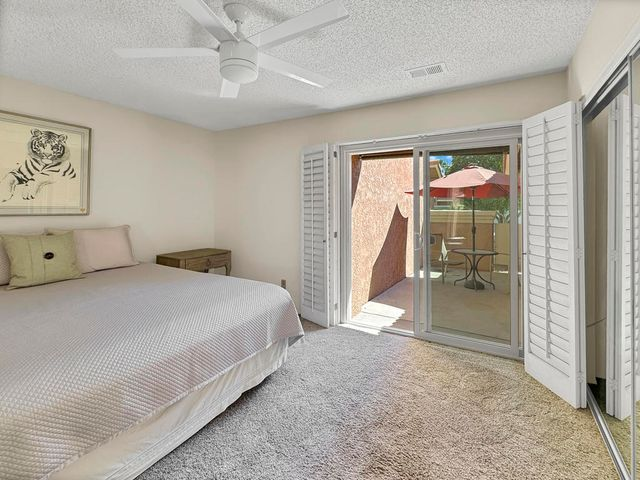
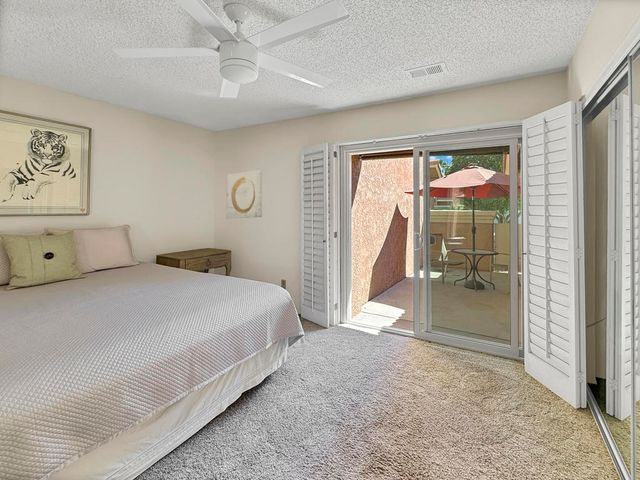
+ wall art [226,169,263,220]
